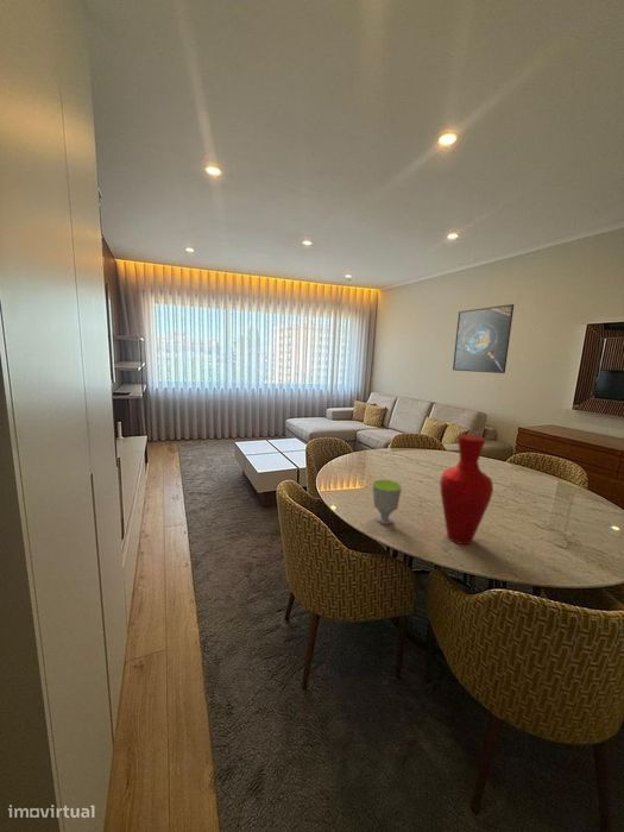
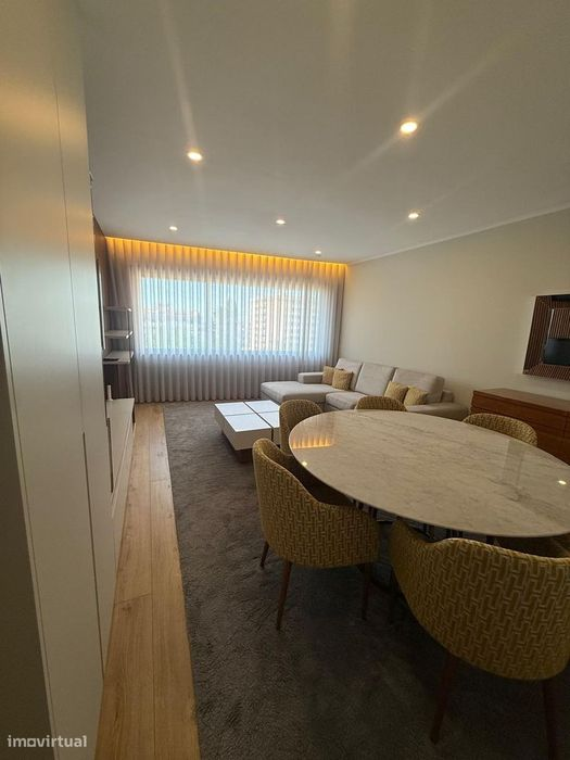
- vase [439,434,494,546]
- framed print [452,303,515,374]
- cup [372,479,403,525]
